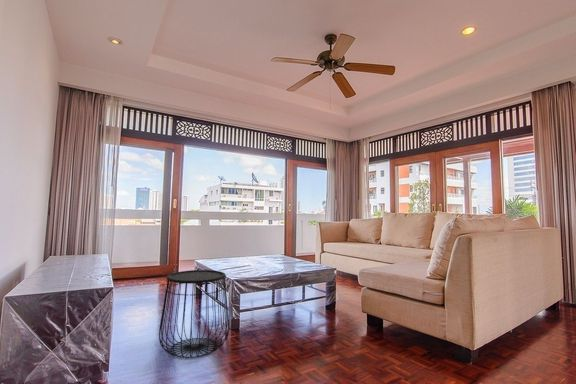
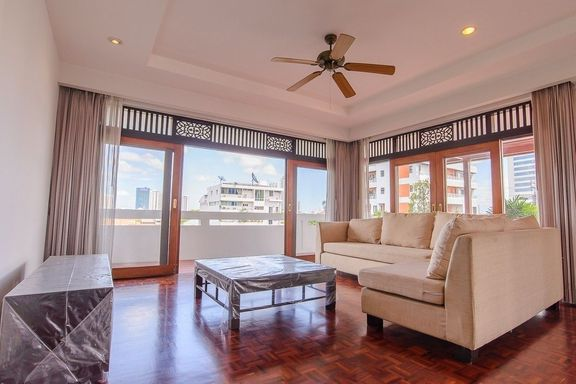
- side table [158,269,230,359]
